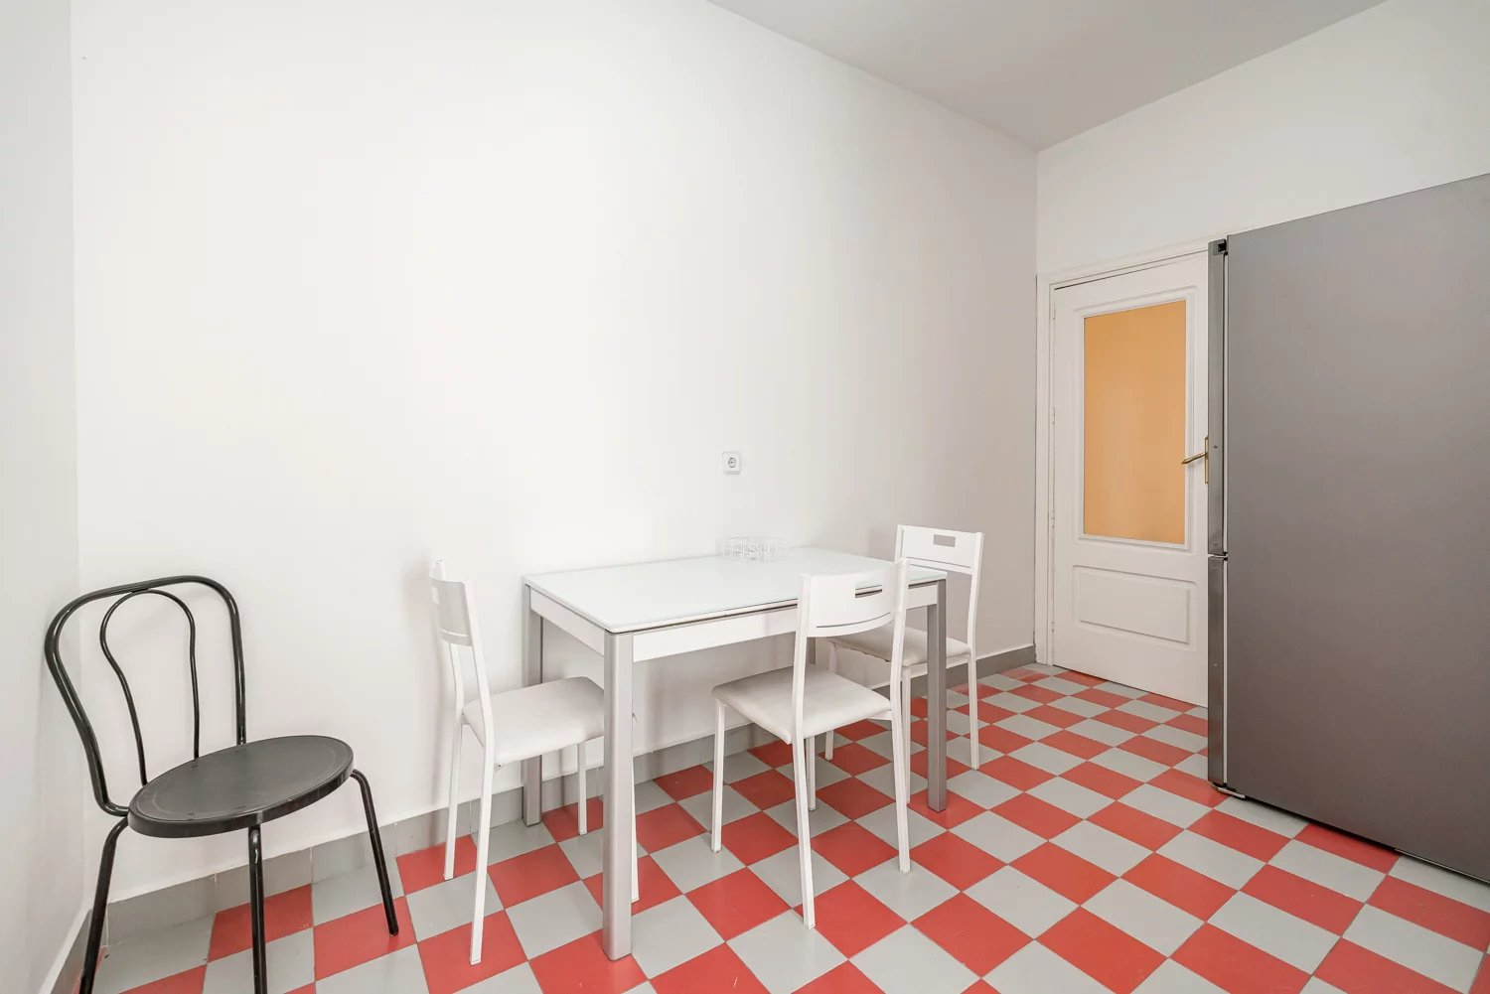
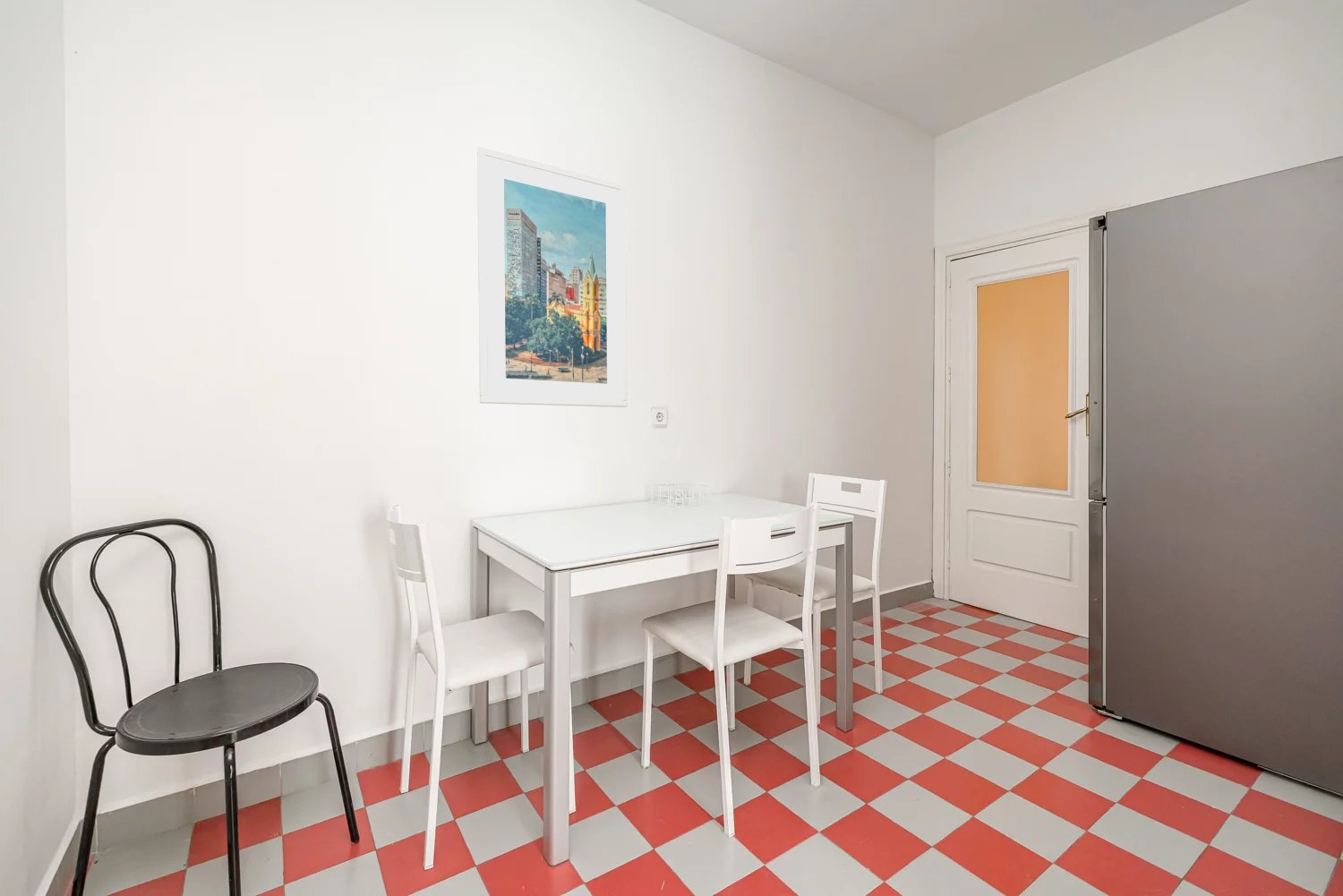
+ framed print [476,146,629,408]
